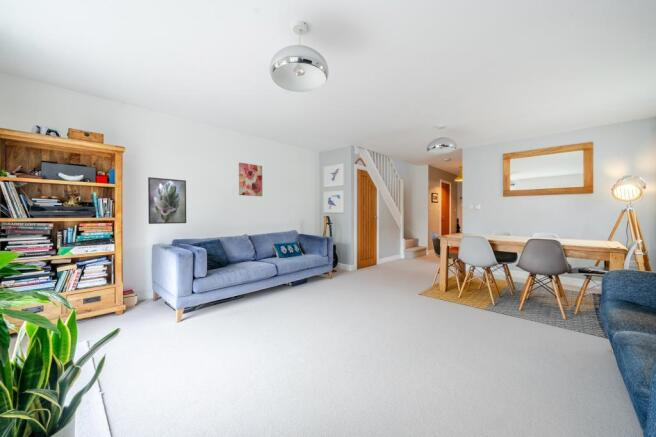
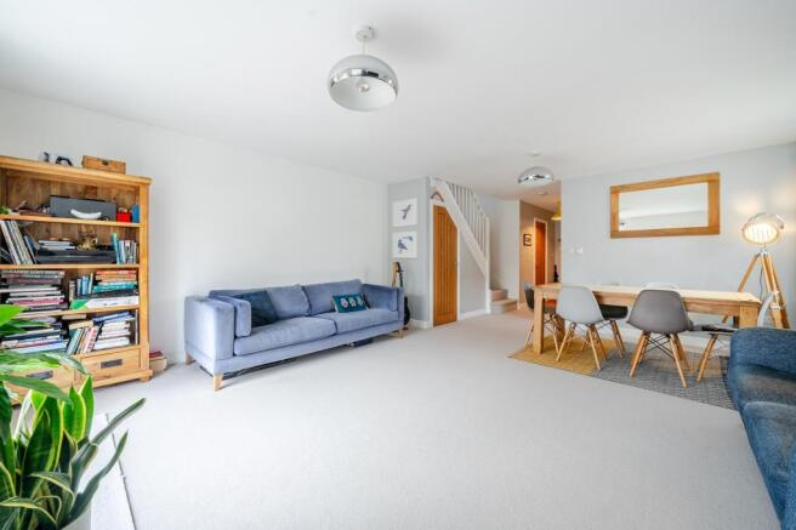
- wall art [238,162,263,197]
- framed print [147,176,187,225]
